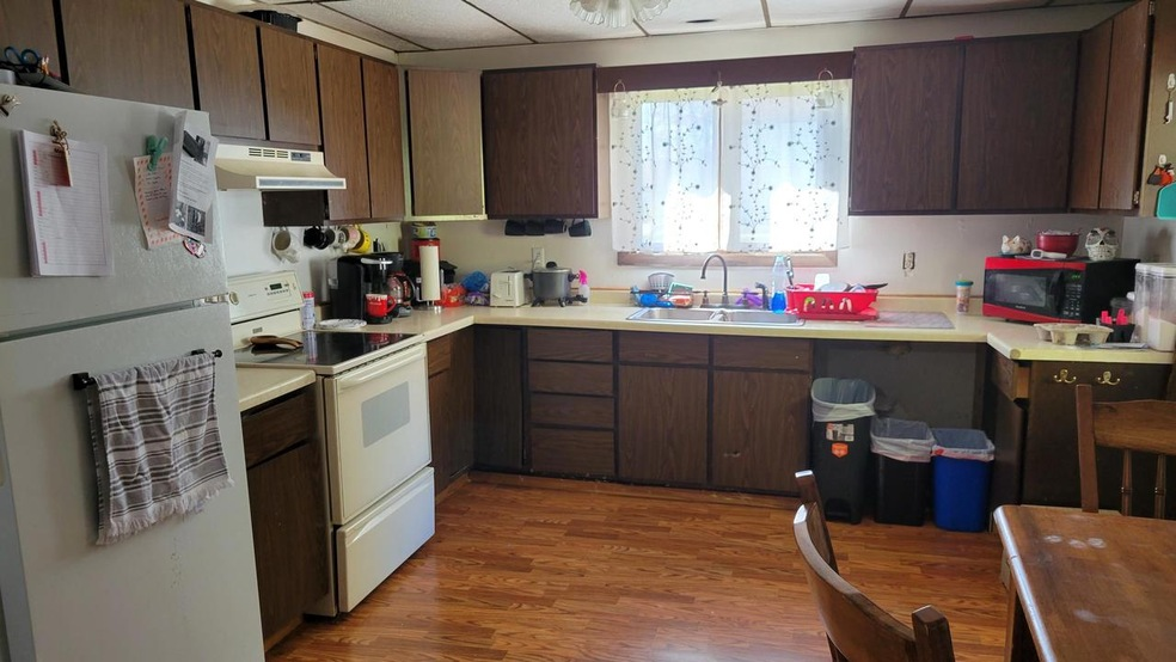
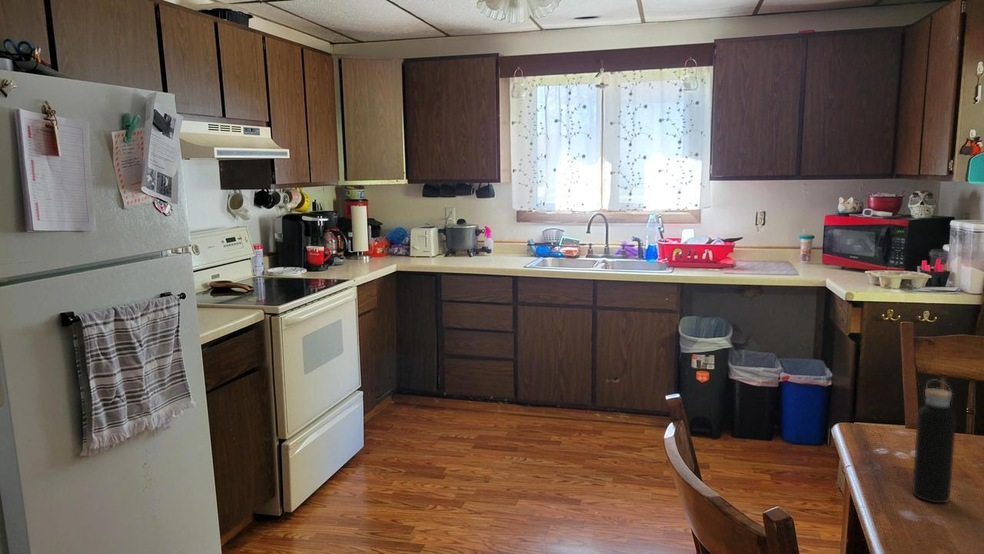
+ water bottle [911,379,957,504]
